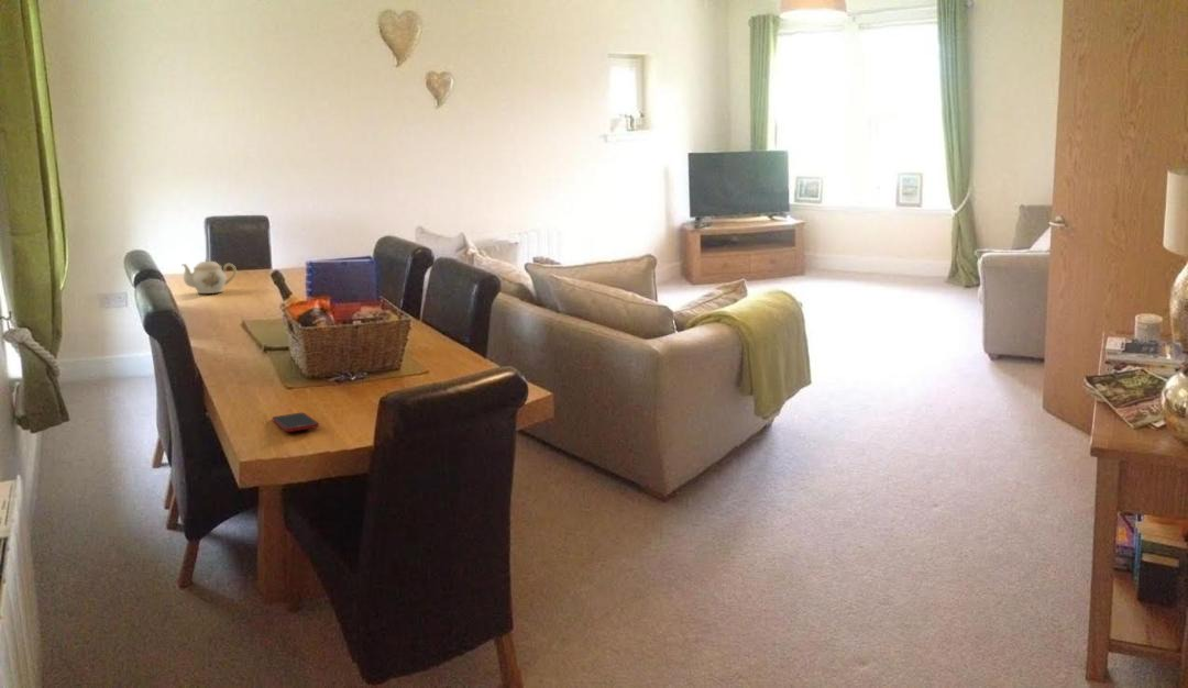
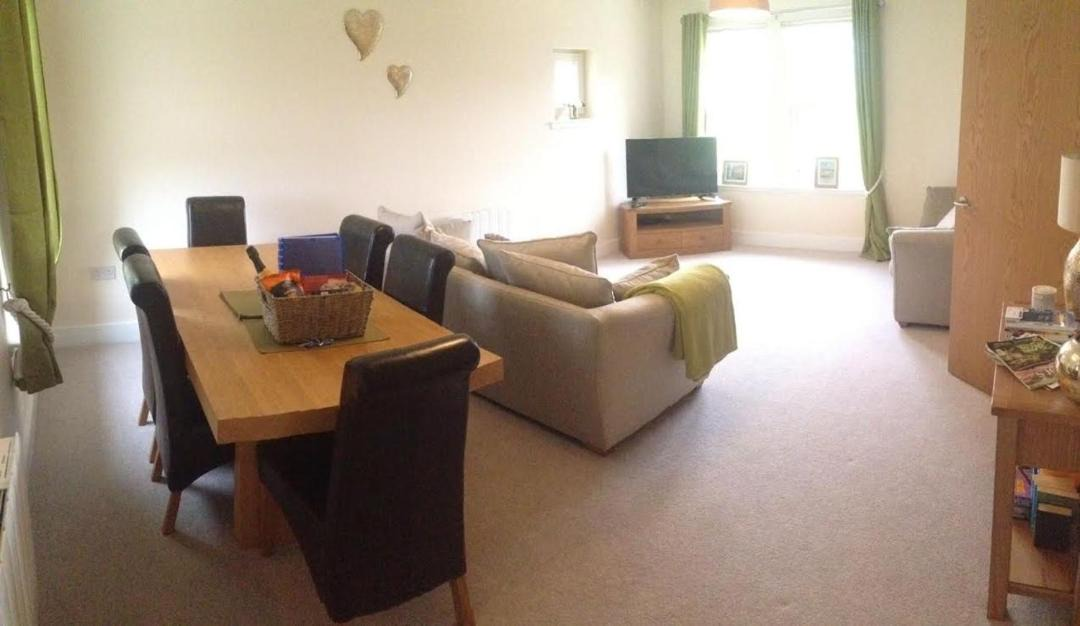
- cell phone [271,412,320,433]
- teapot [182,257,238,295]
